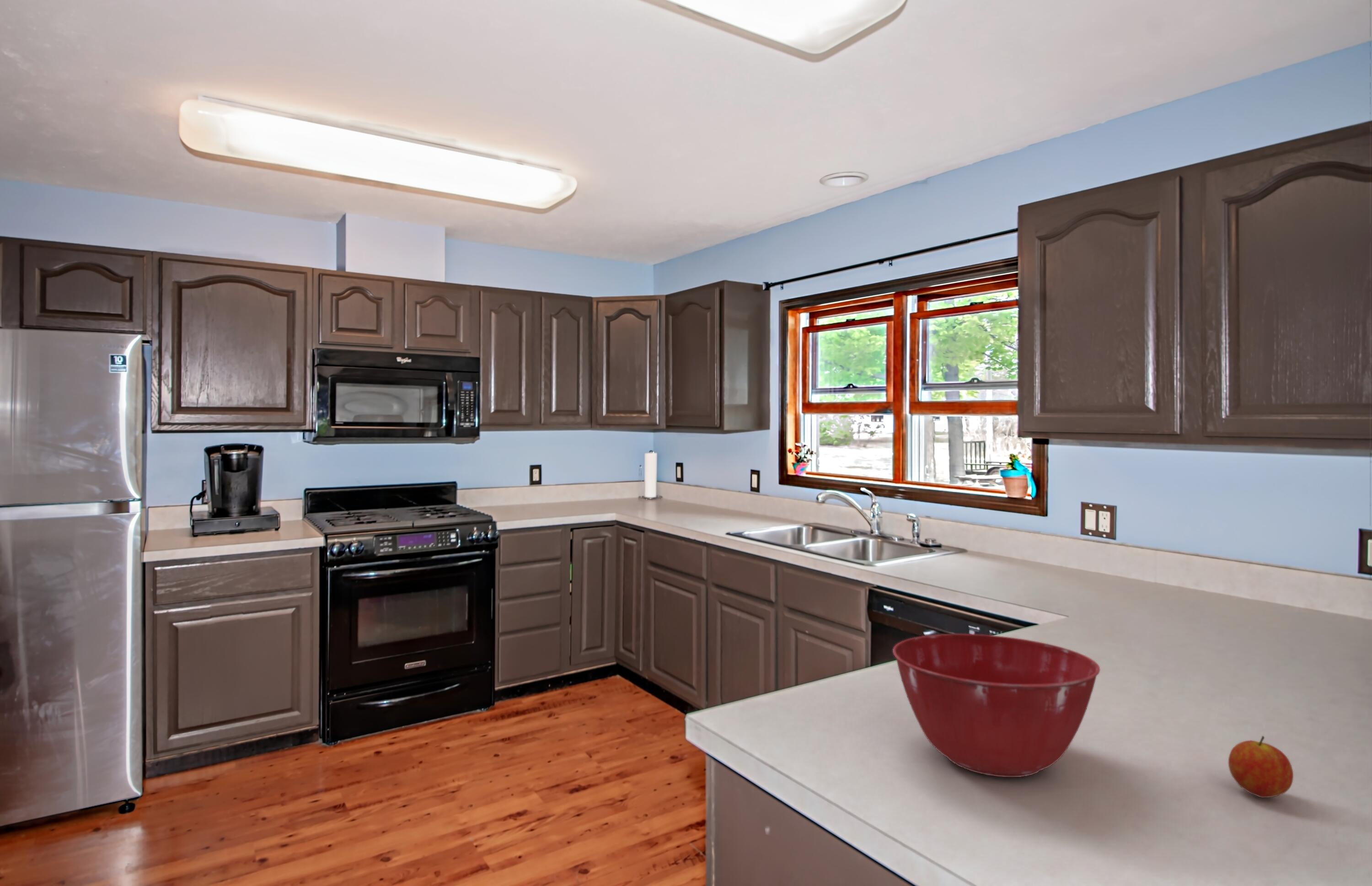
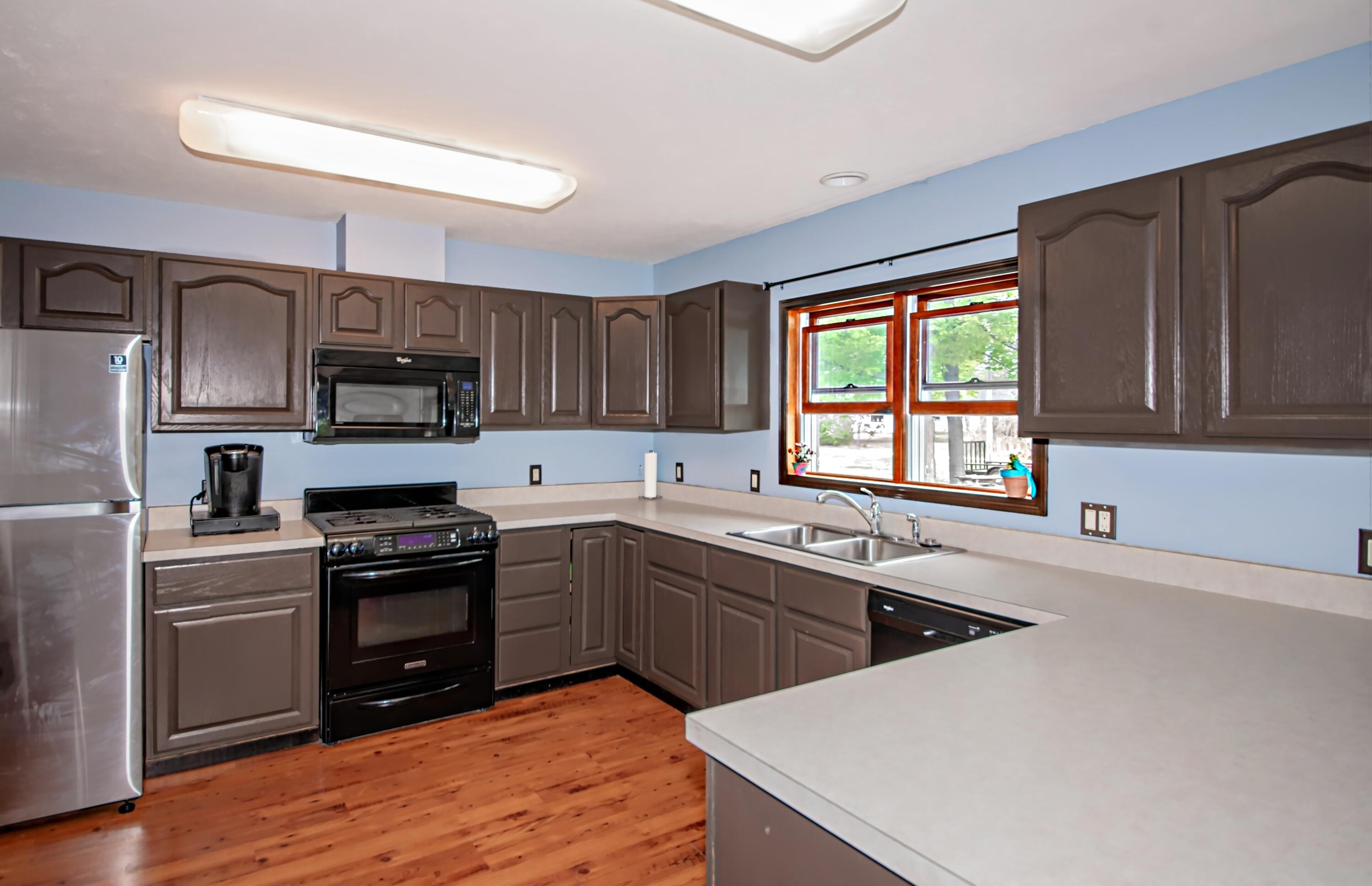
- mixing bowl [892,634,1100,778]
- fruit [1228,735,1294,798]
